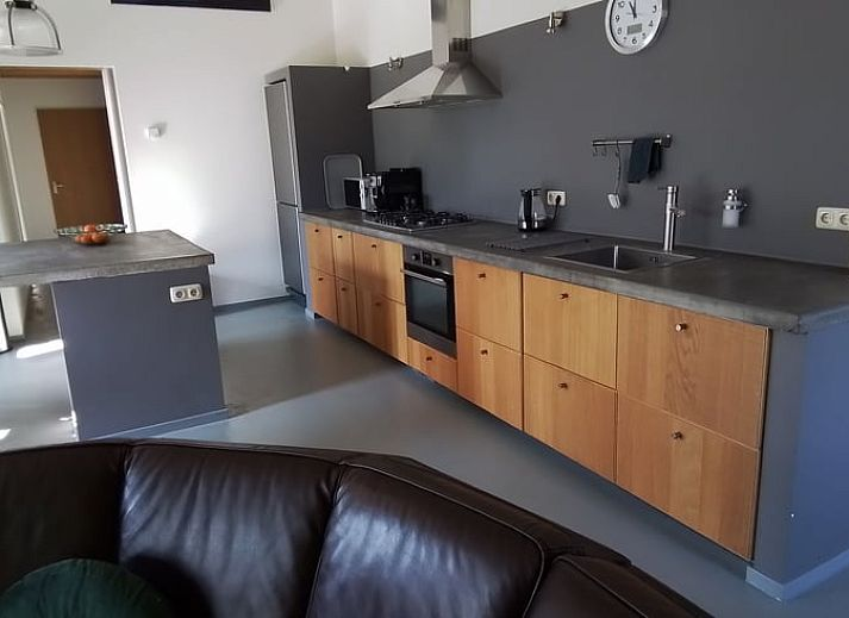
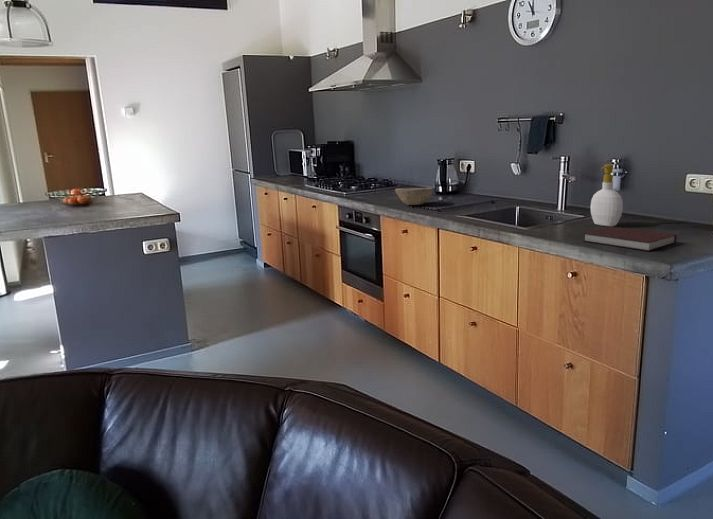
+ notebook [583,226,678,252]
+ soap bottle [590,163,624,227]
+ bowl [394,187,434,206]
